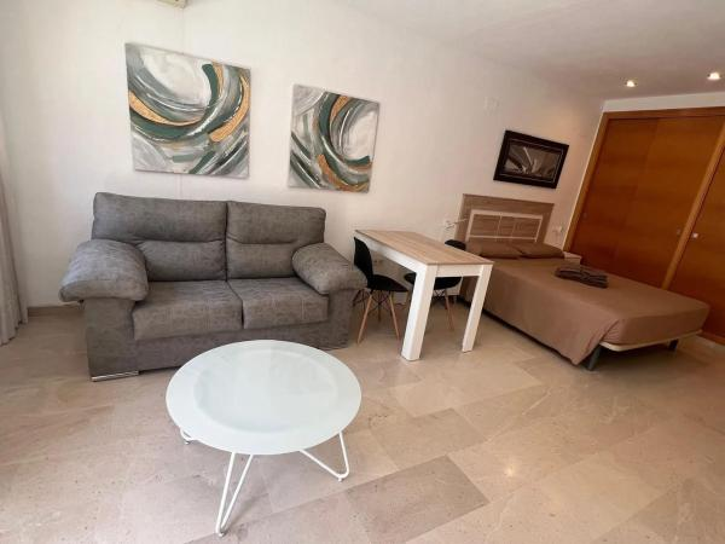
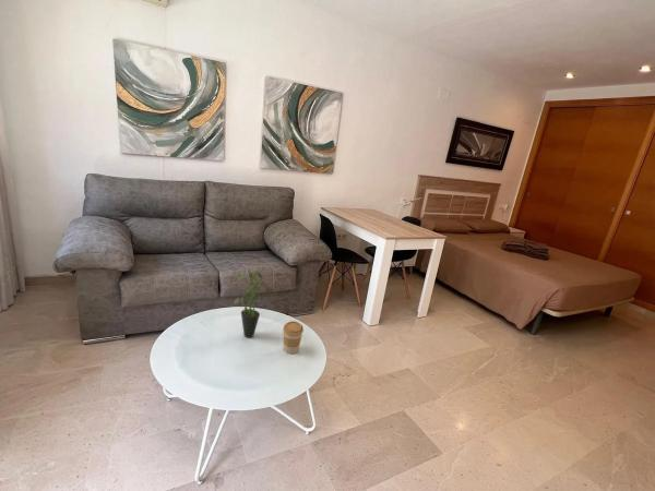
+ potted plant [233,267,271,338]
+ coffee cup [282,320,305,355]
